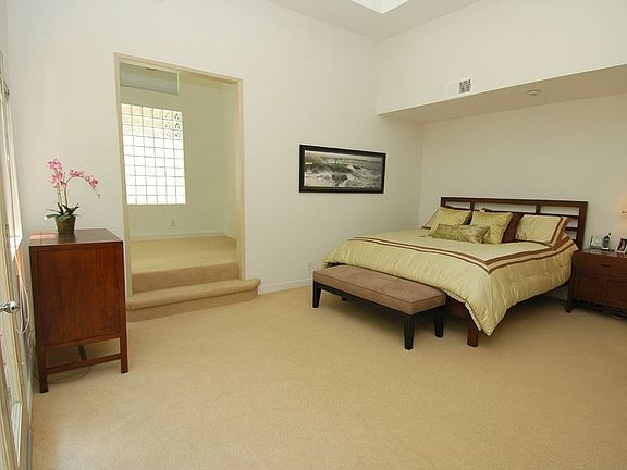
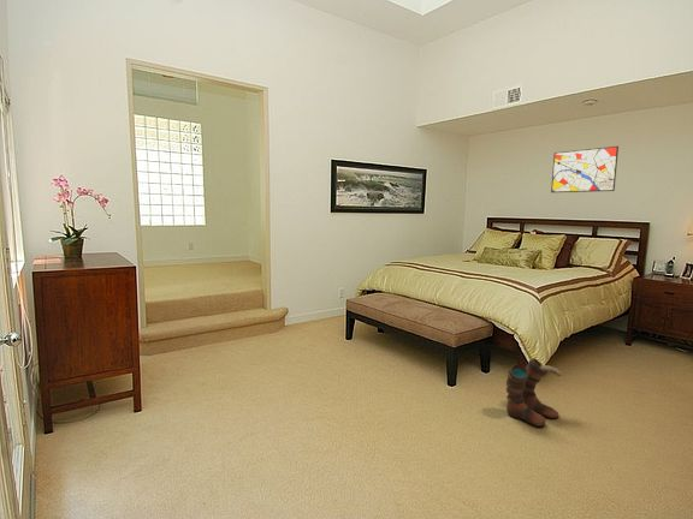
+ boots [505,357,563,429]
+ wall art [550,145,620,193]
